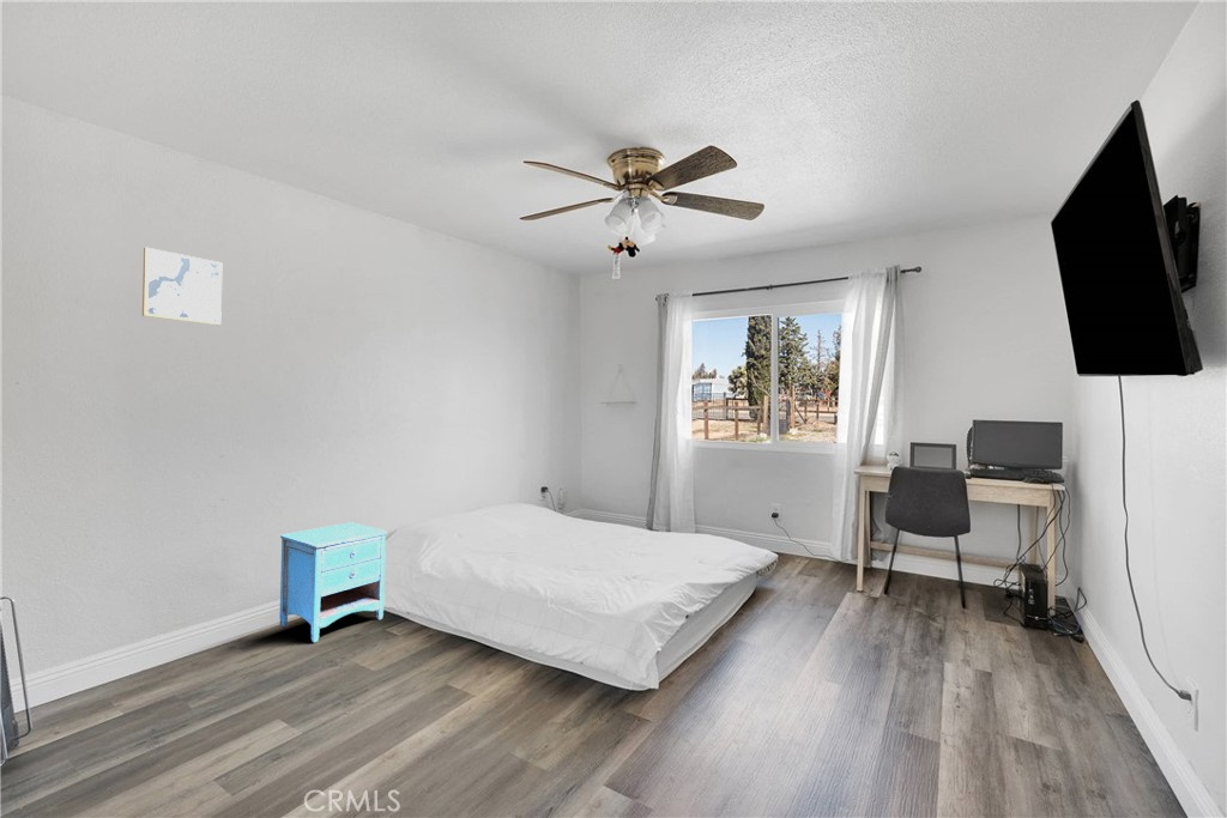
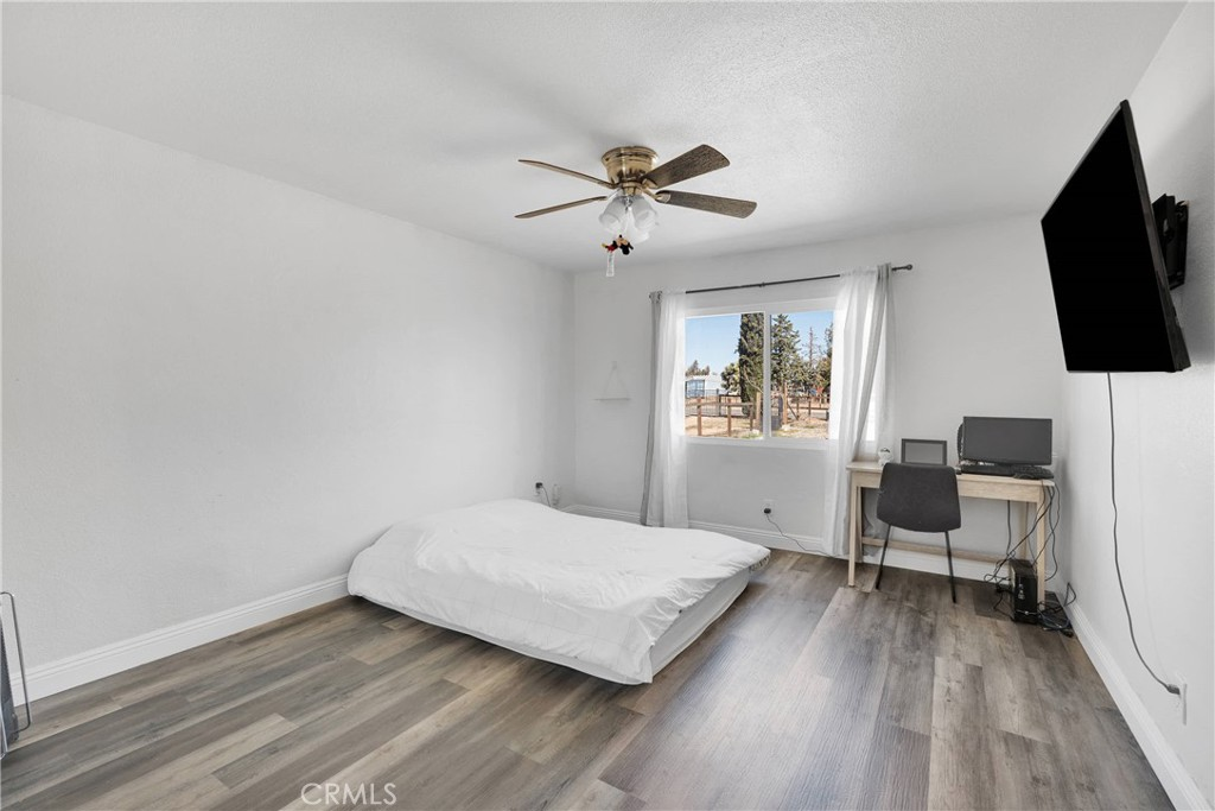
- wall art [141,247,223,326]
- nightstand [279,521,388,643]
